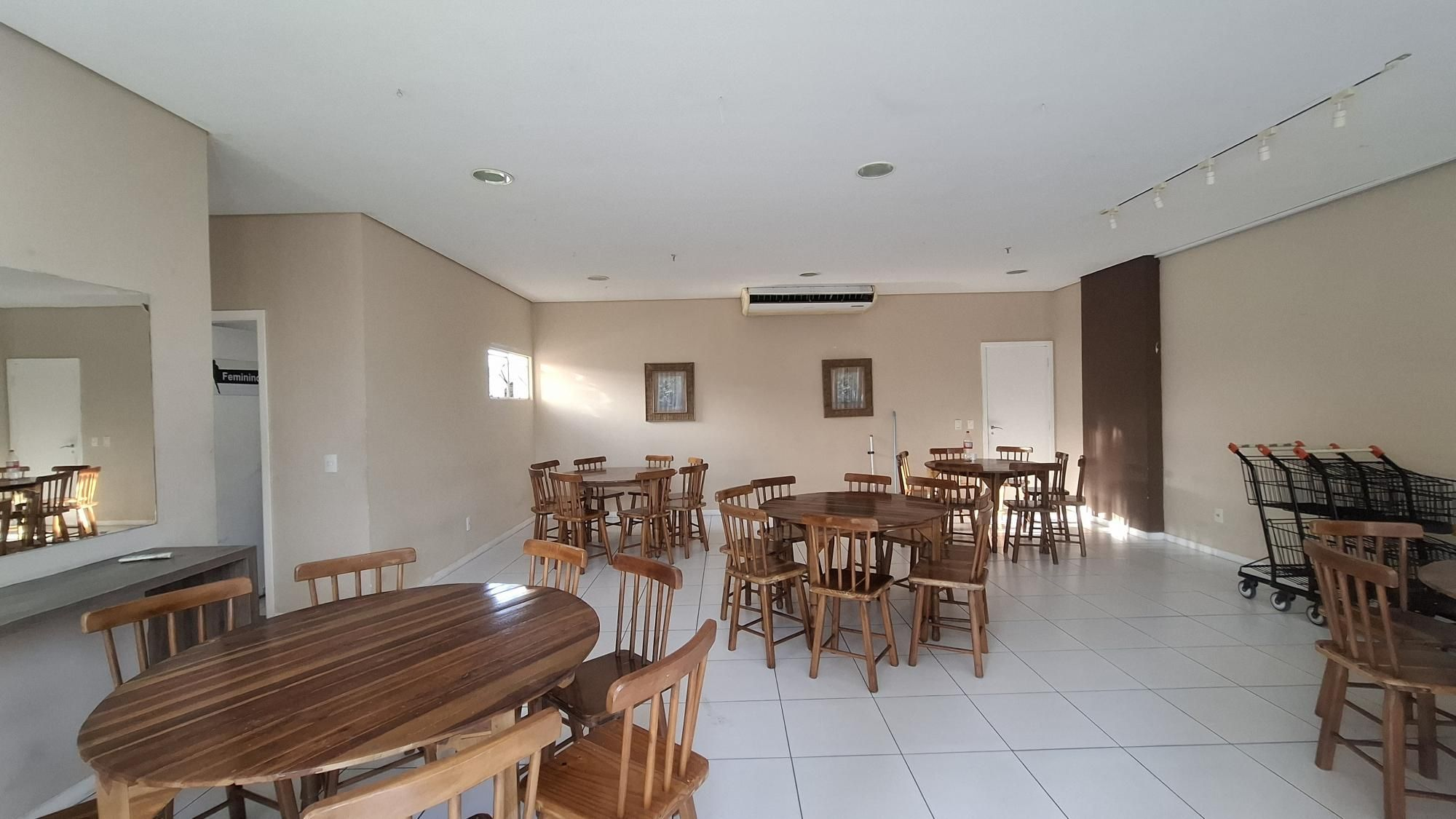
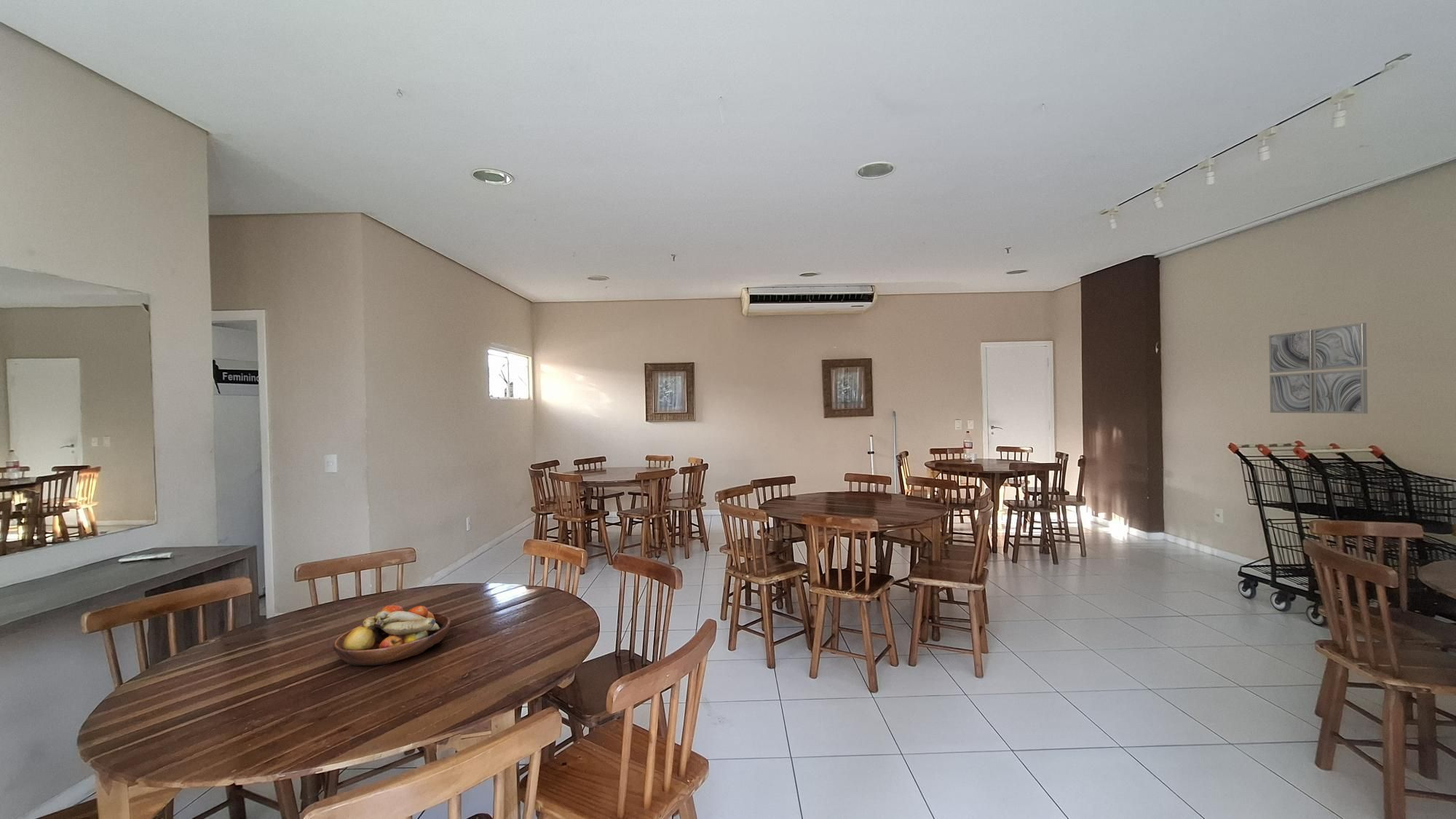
+ fruit bowl [333,604,451,666]
+ wall art [1268,322,1369,414]
